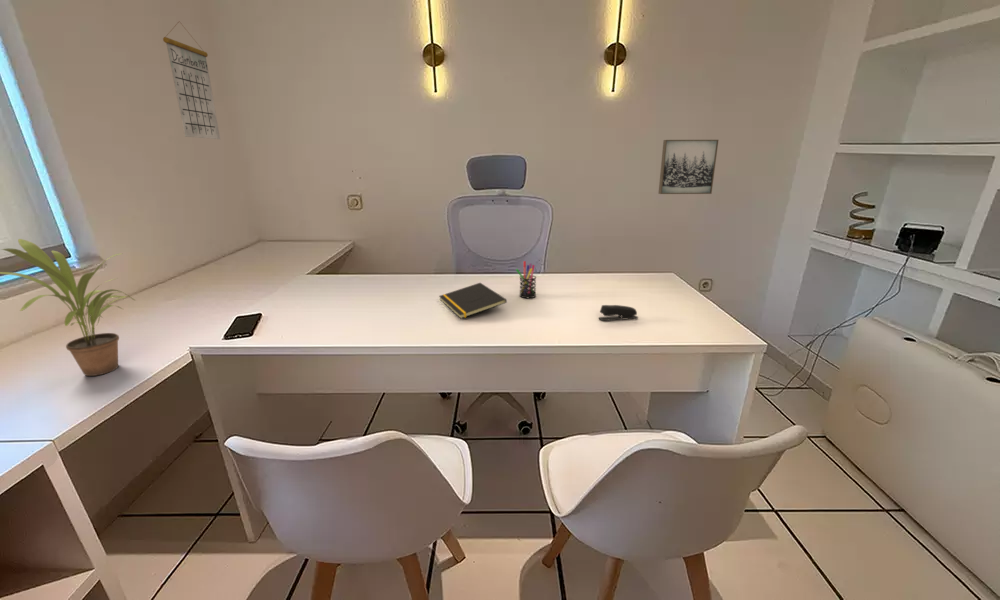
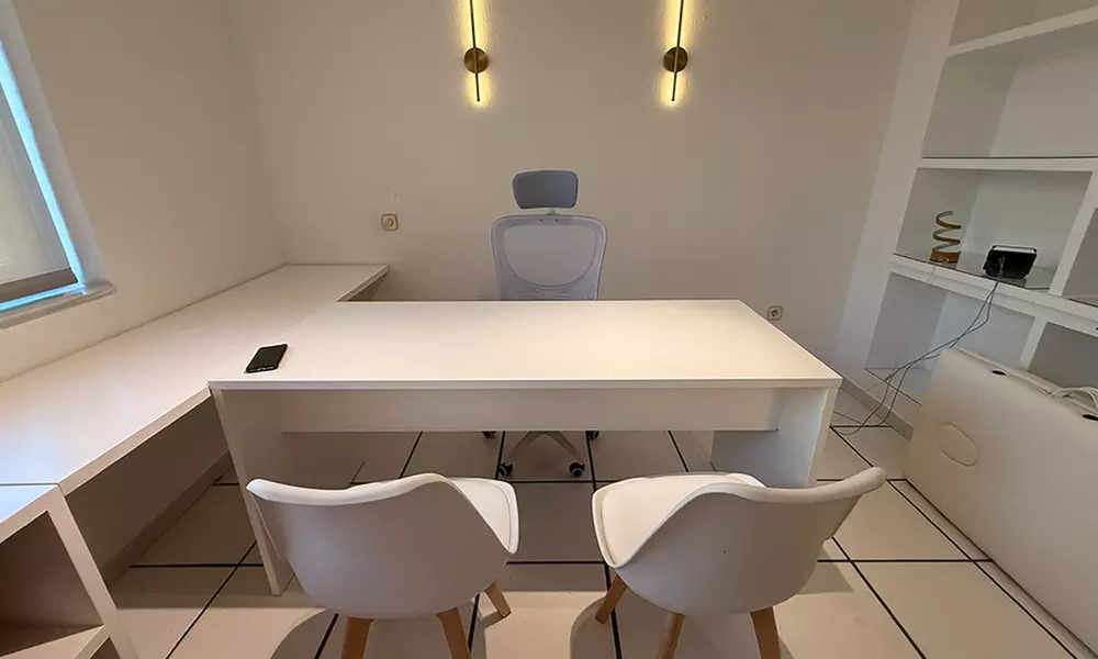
- wall art [657,139,719,195]
- calendar [162,20,221,140]
- notepad [438,282,508,320]
- potted plant [0,238,136,377]
- pen holder [515,260,537,299]
- stapler [598,304,639,322]
